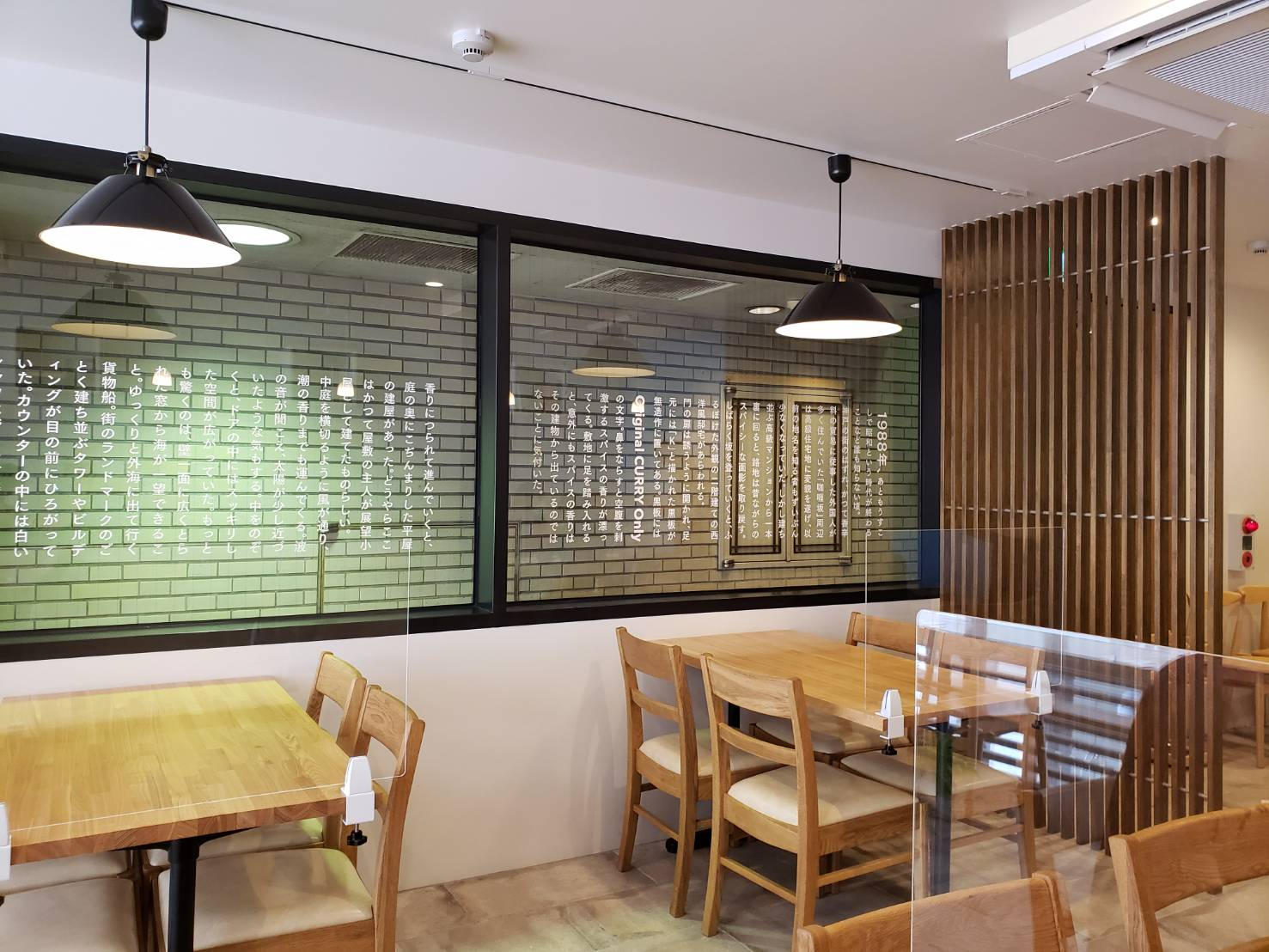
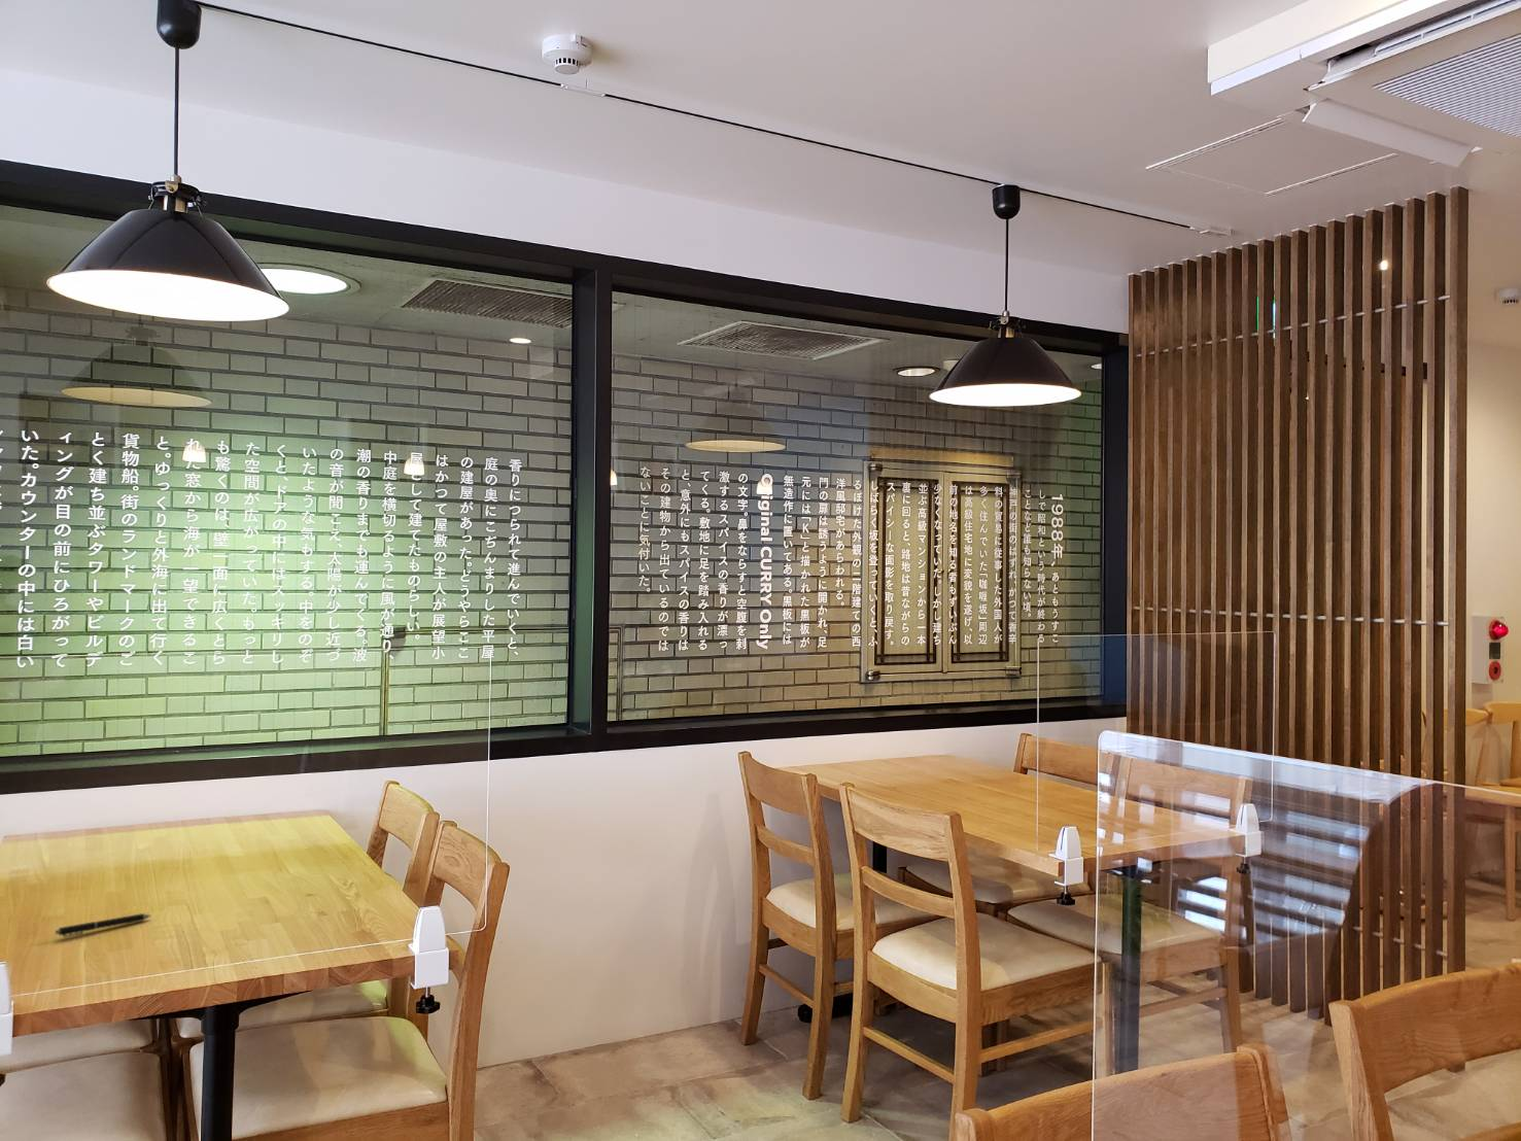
+ pen [55,912,152,938]
